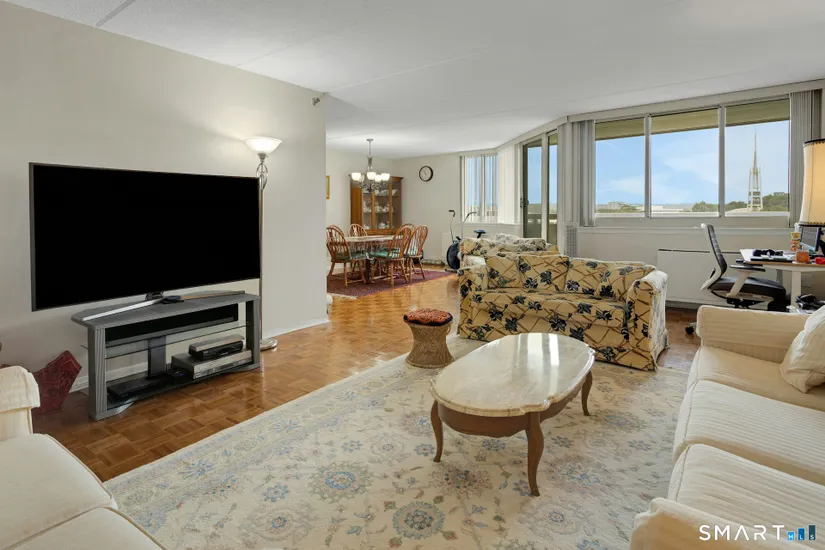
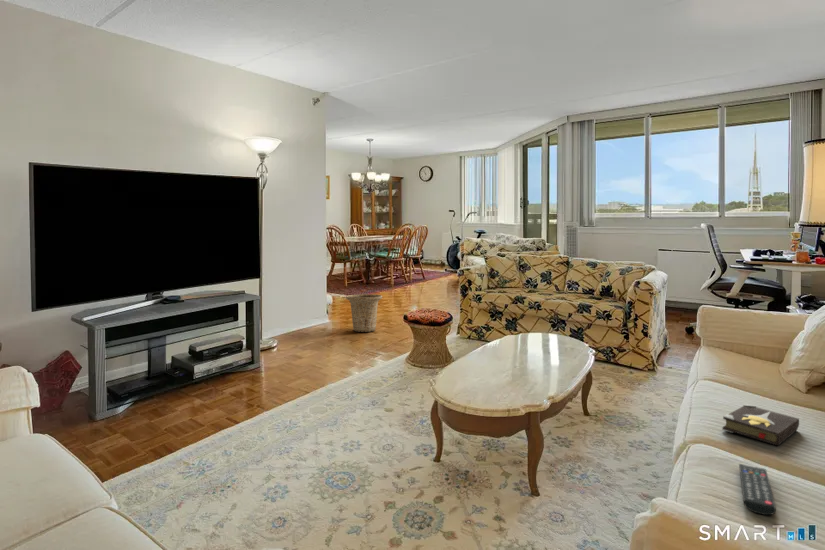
+ remote control [738,463,777,516]
+ hardback book [721,403,800,447]
+ basket [345,293,383,333]
